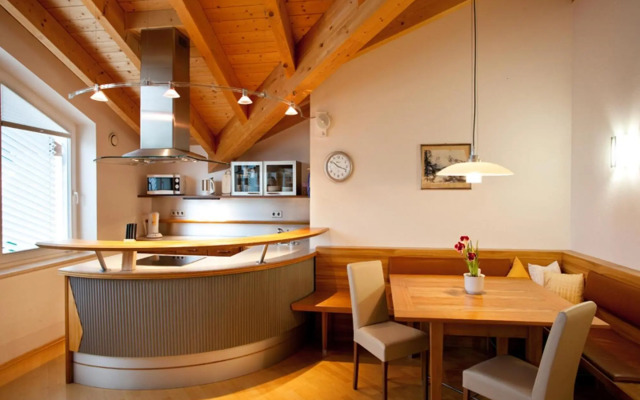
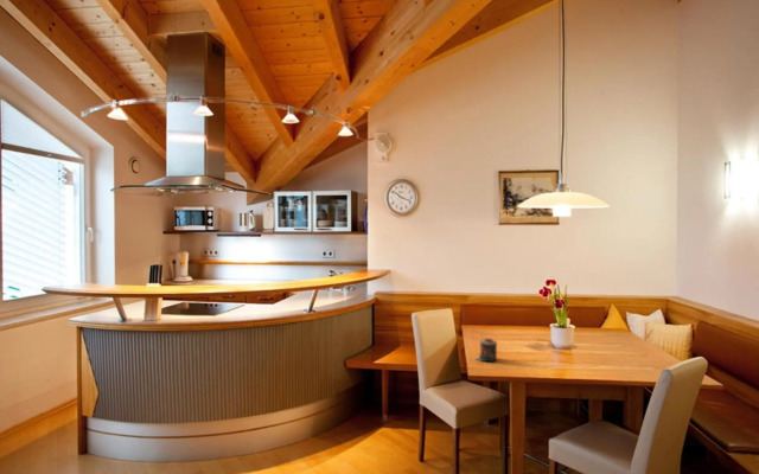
+ candle [474,338,498,363]
